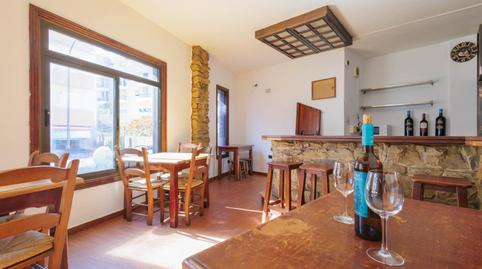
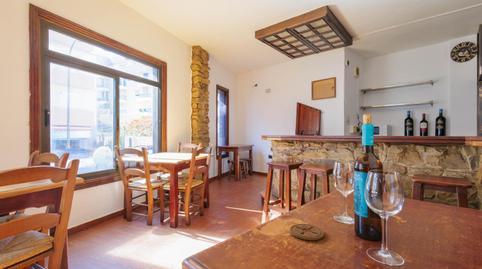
+ coaster [289,223,325,241]
